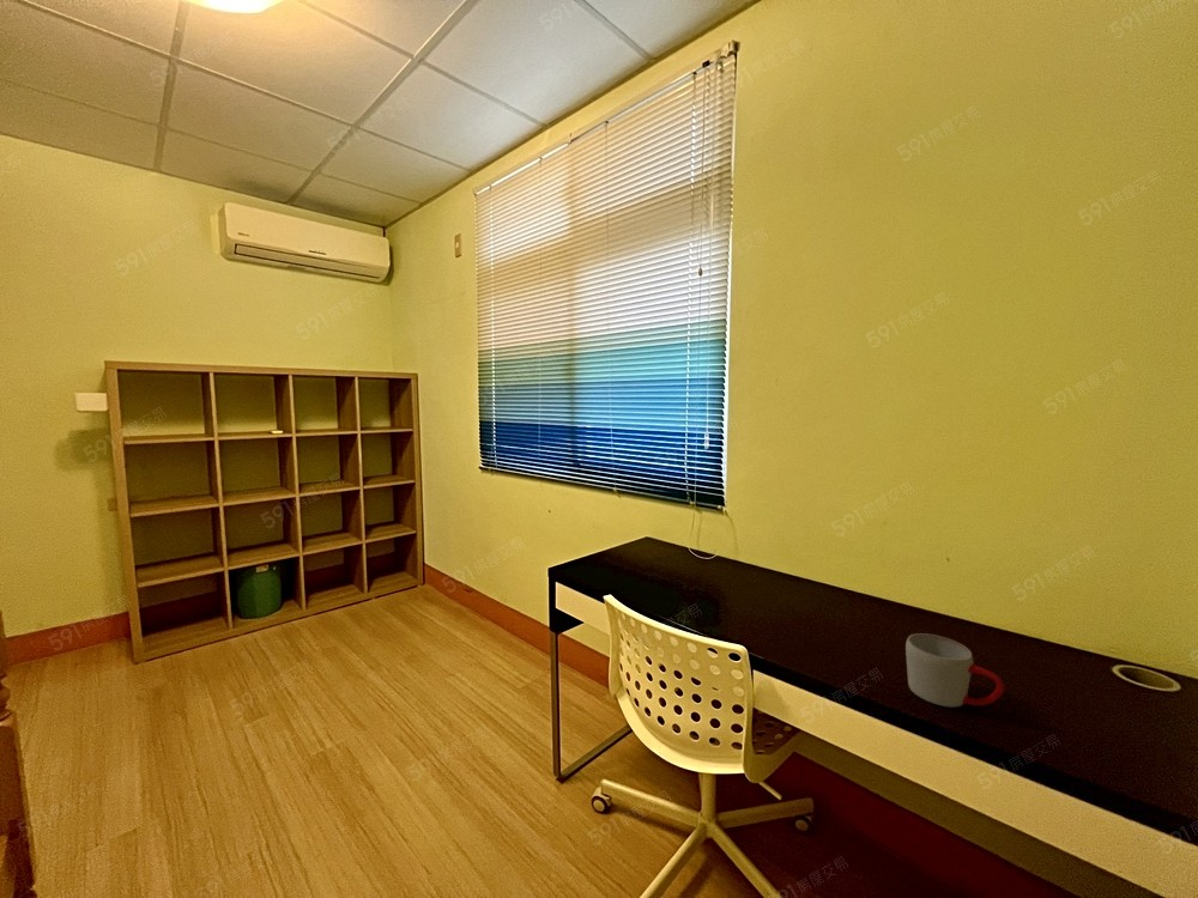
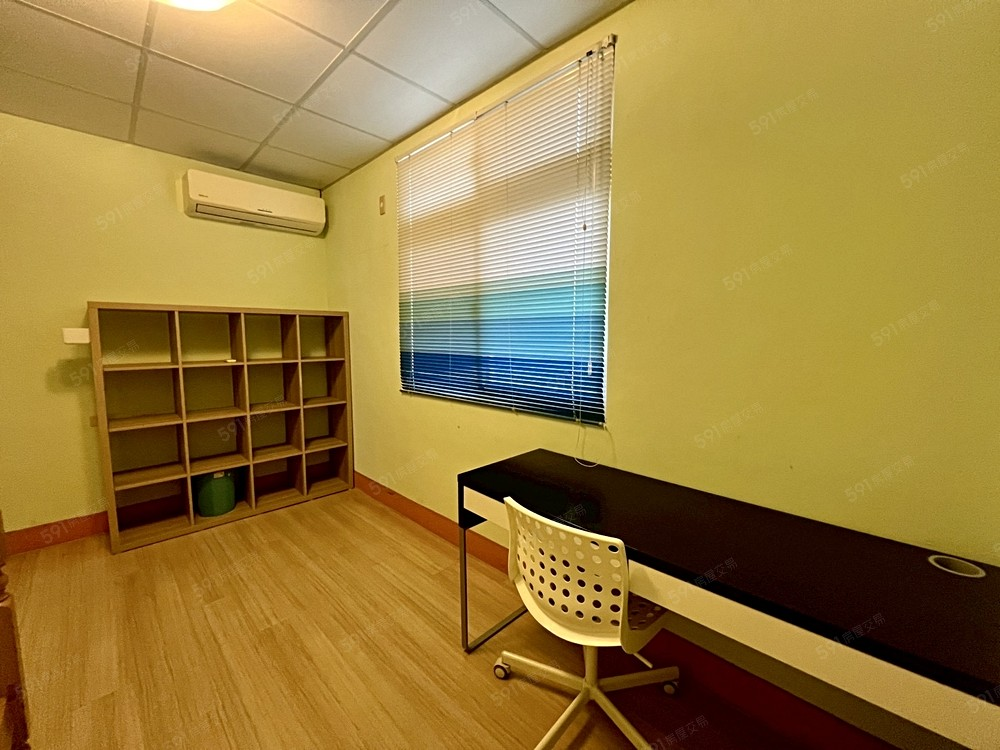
- mug [904,632,1005,708]
